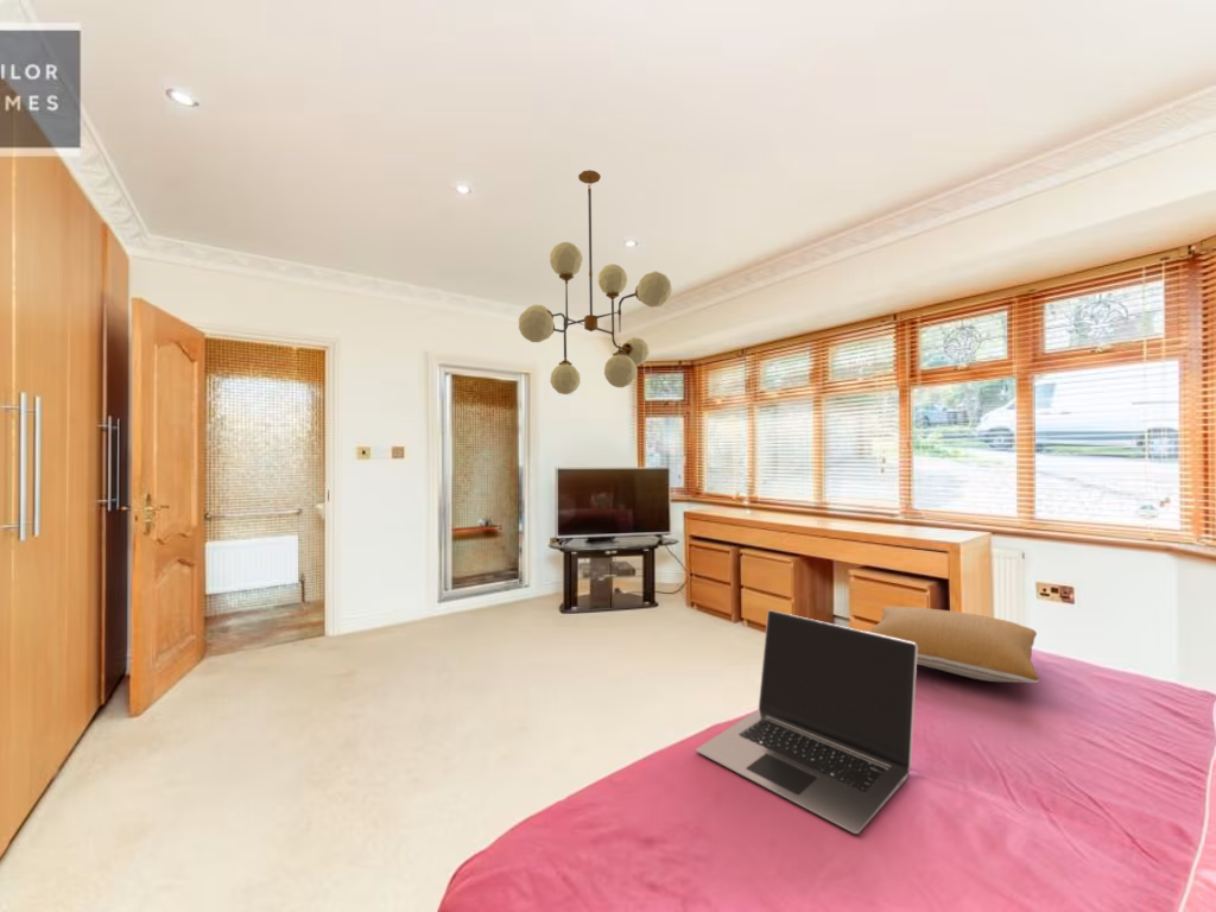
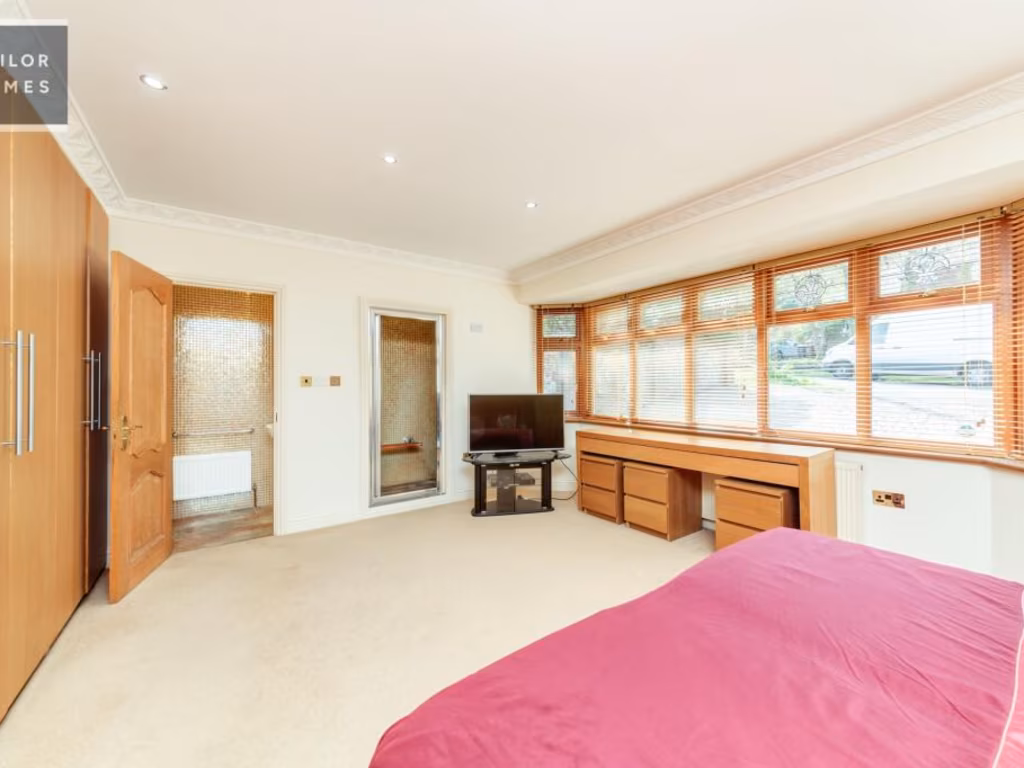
- laptop [695,609,918,835]
- pillow [864,606,1040,684]
- chandelier [518,169,673,395]
